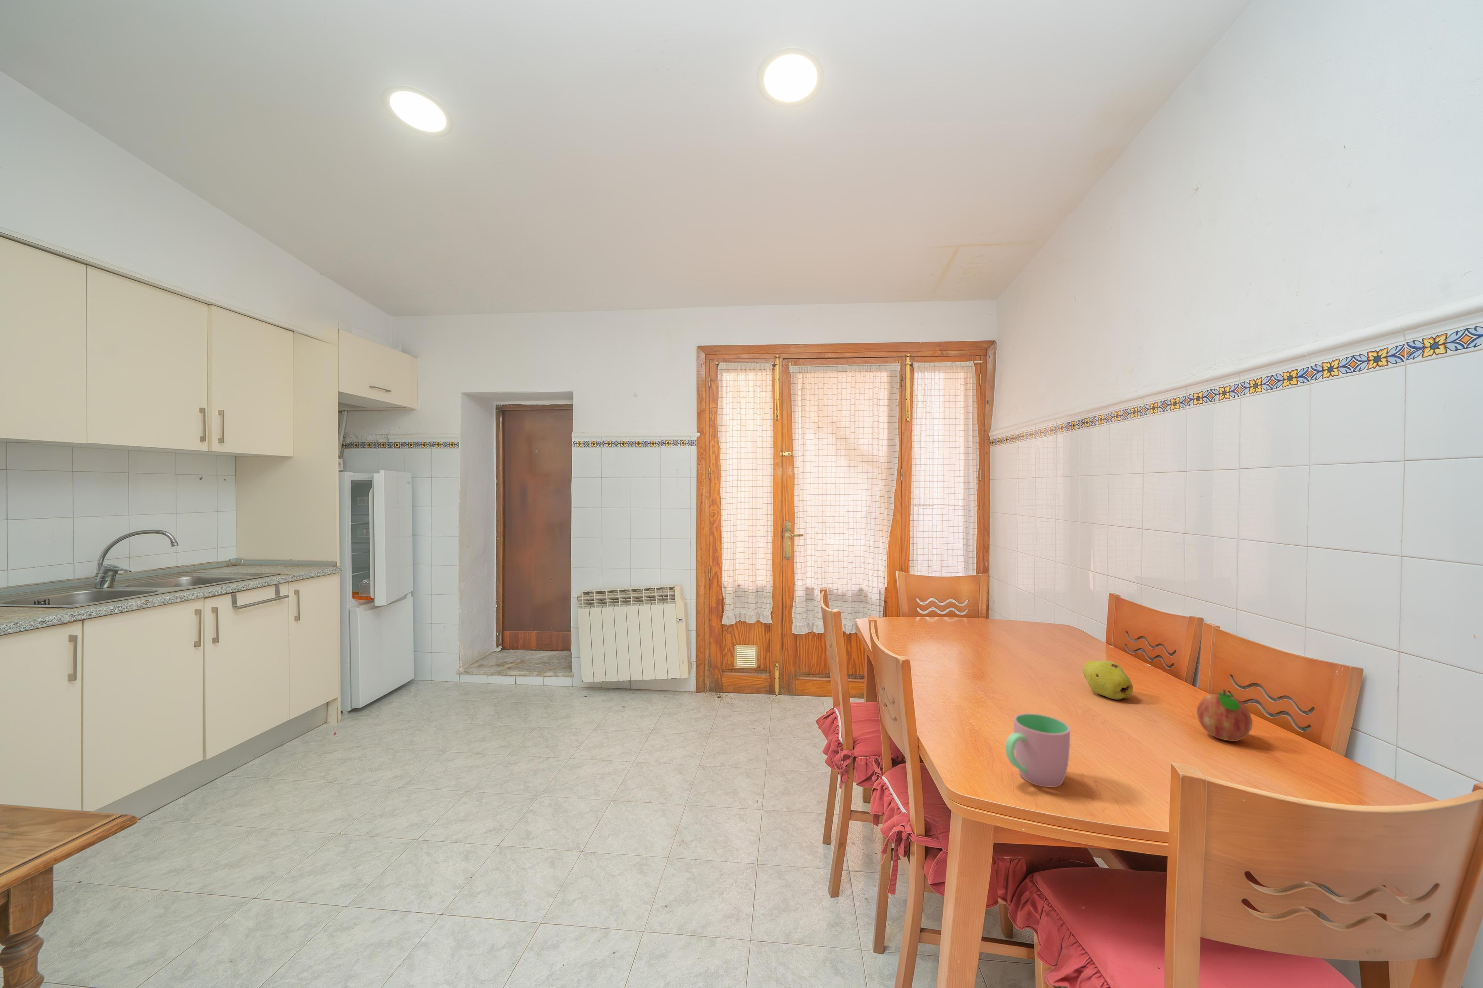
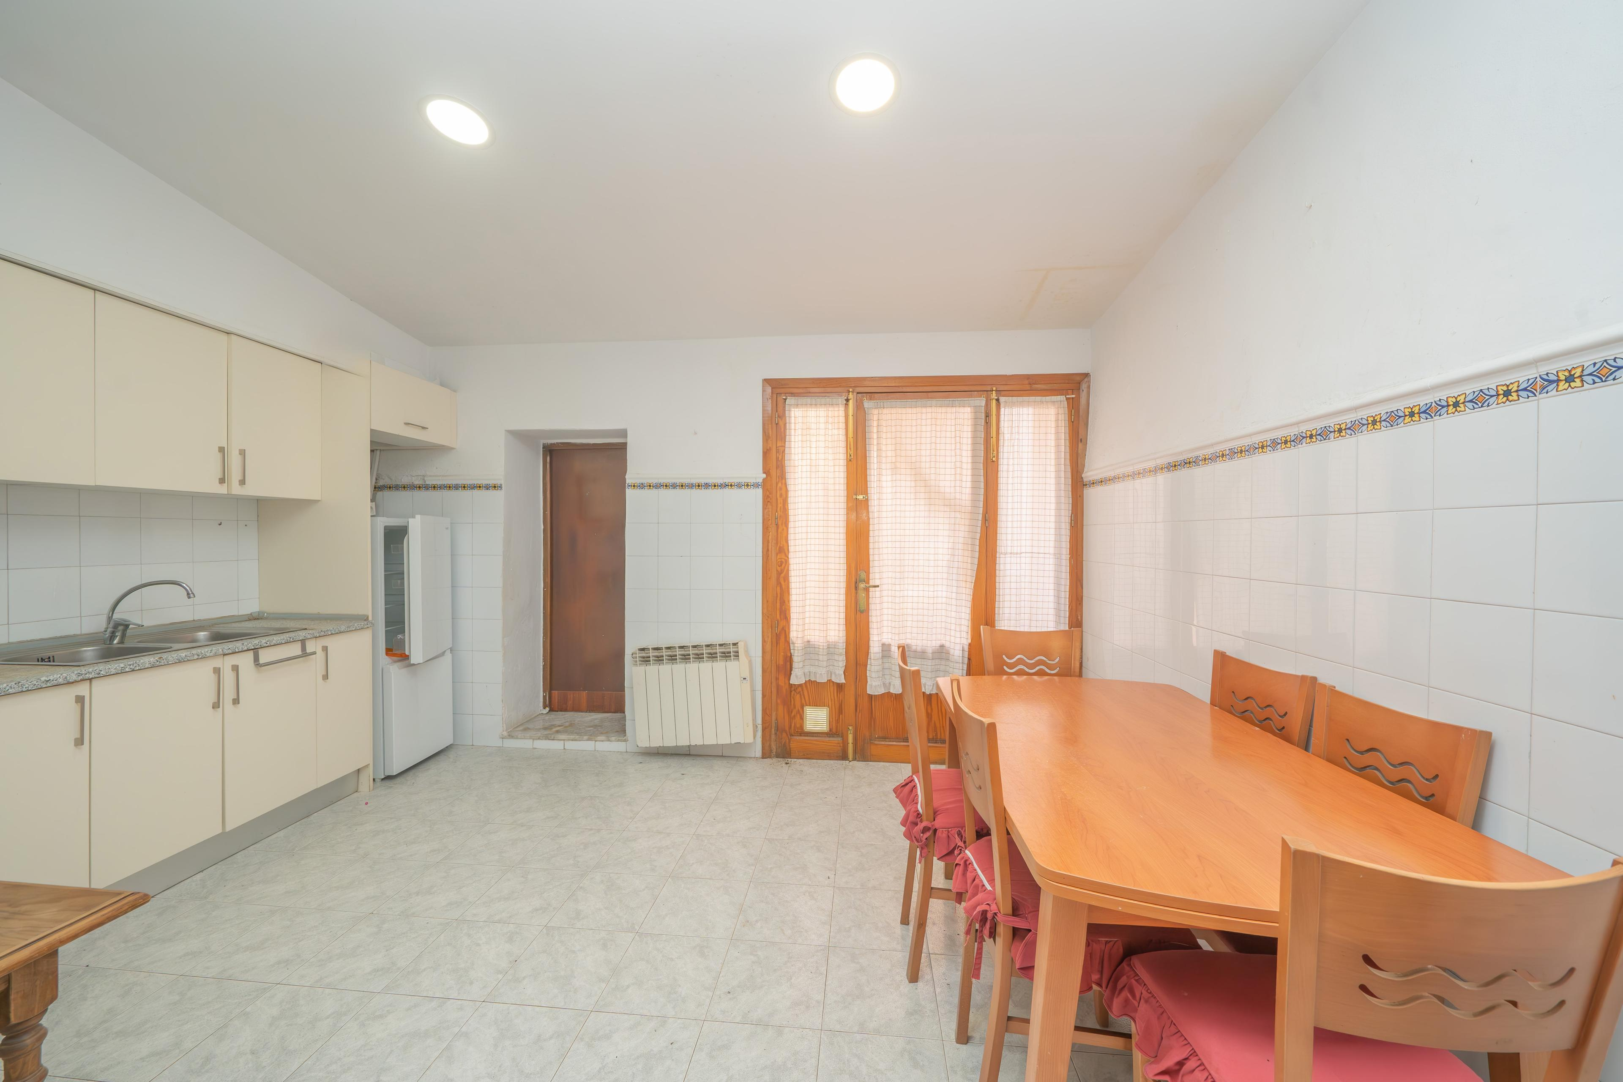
- fruit [1196,689,1252,741]
- fruit [1082,659,1133,700]
- cup [1005,712,1070,787]
